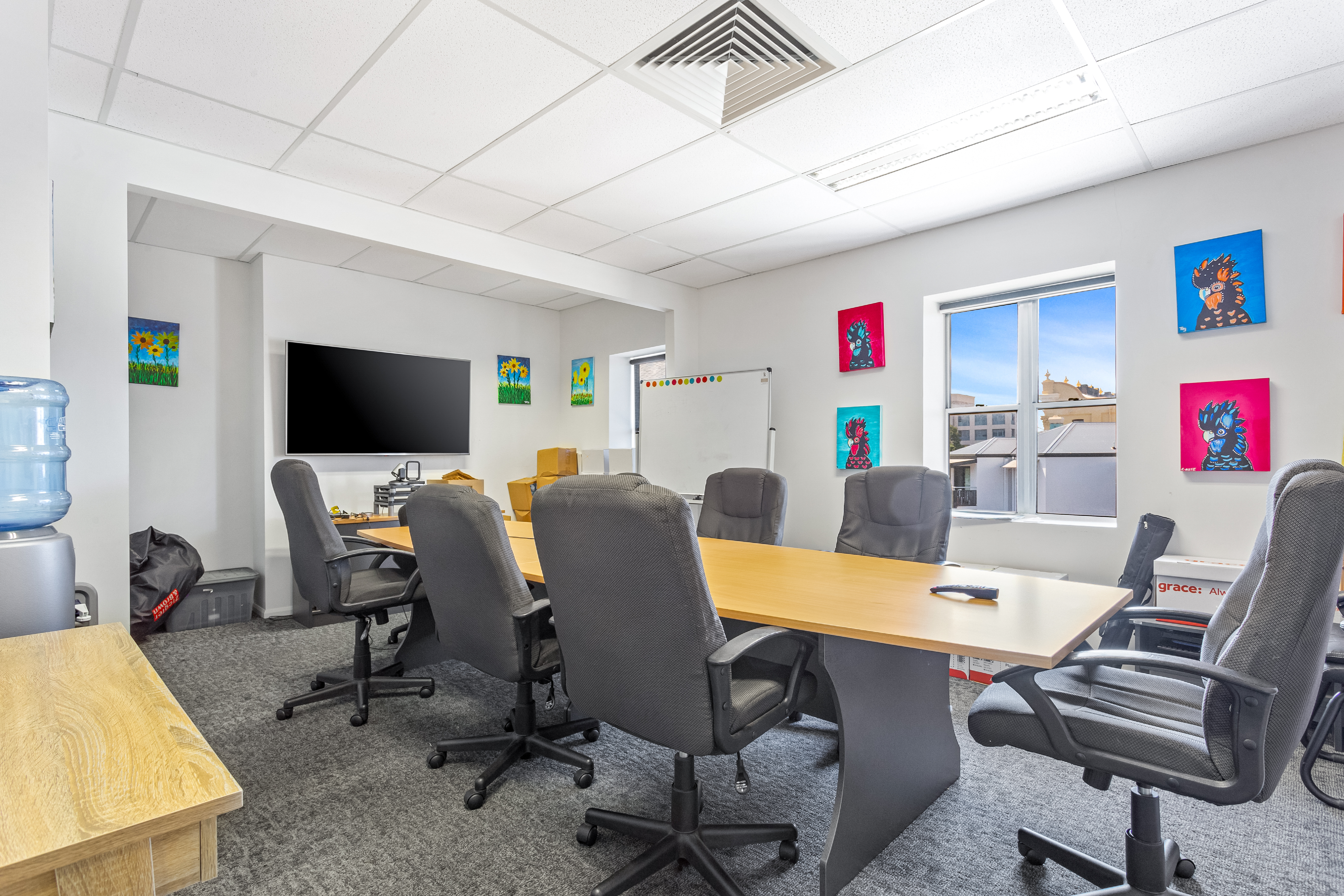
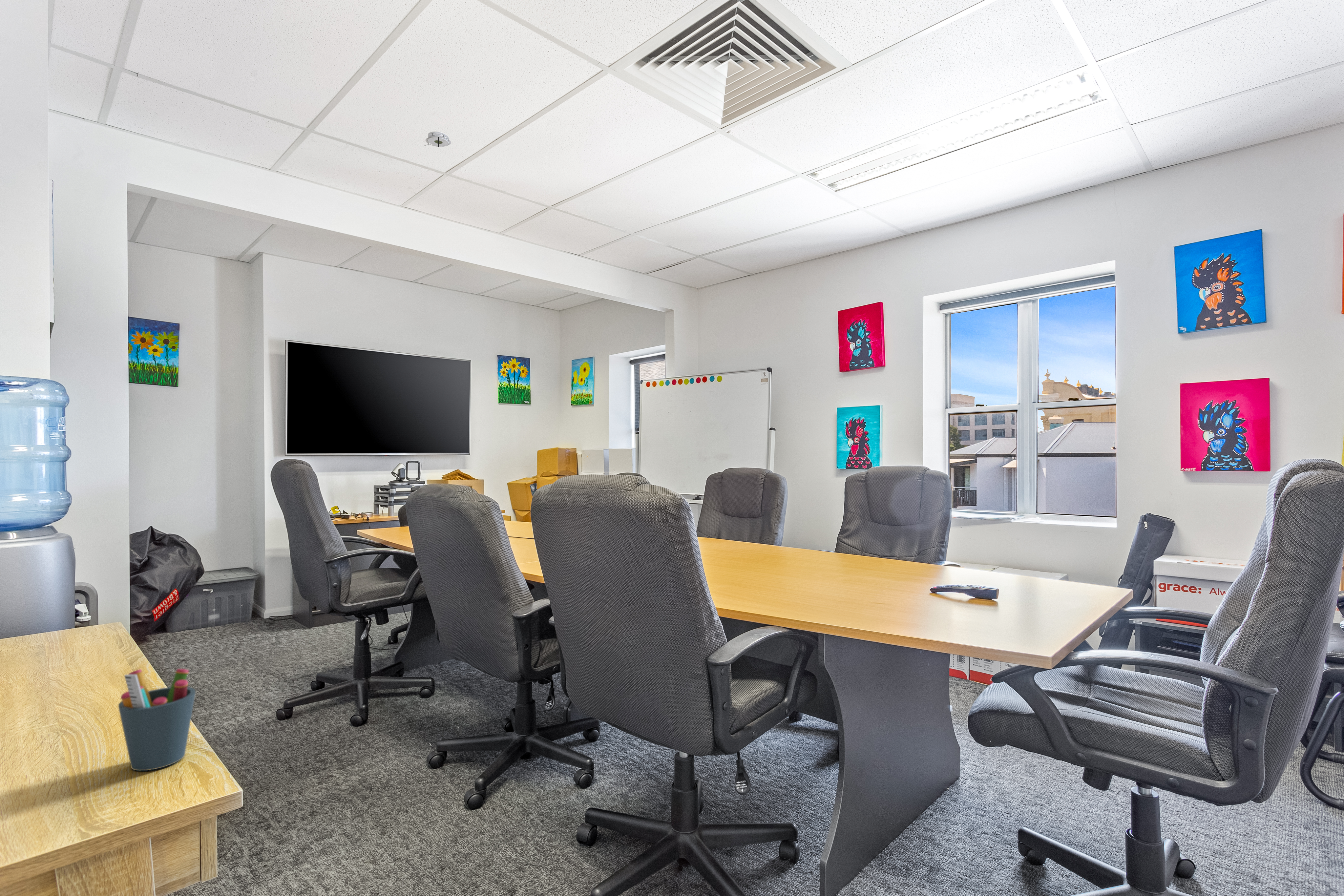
+ smoke detector [424,131,452,147]
+ pen holder [118,669,196,771]
